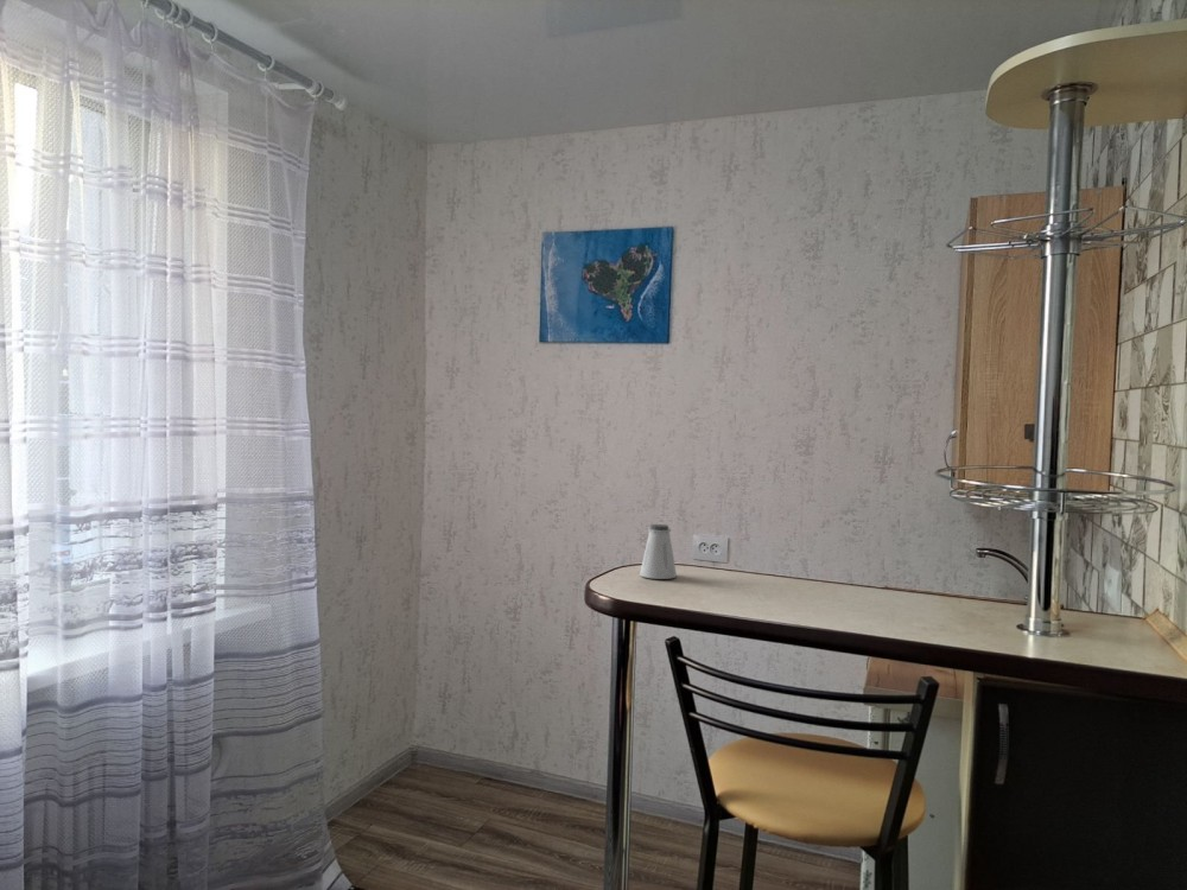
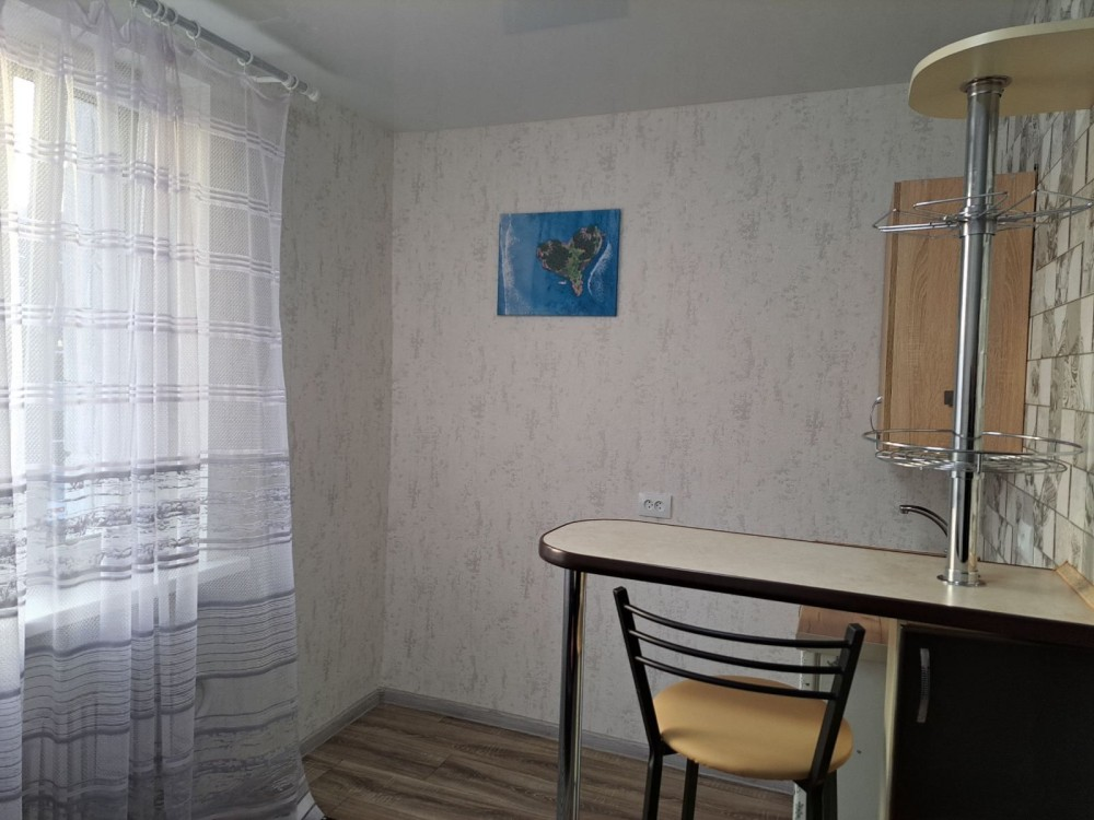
- saltshaker [639,523,678,580]
